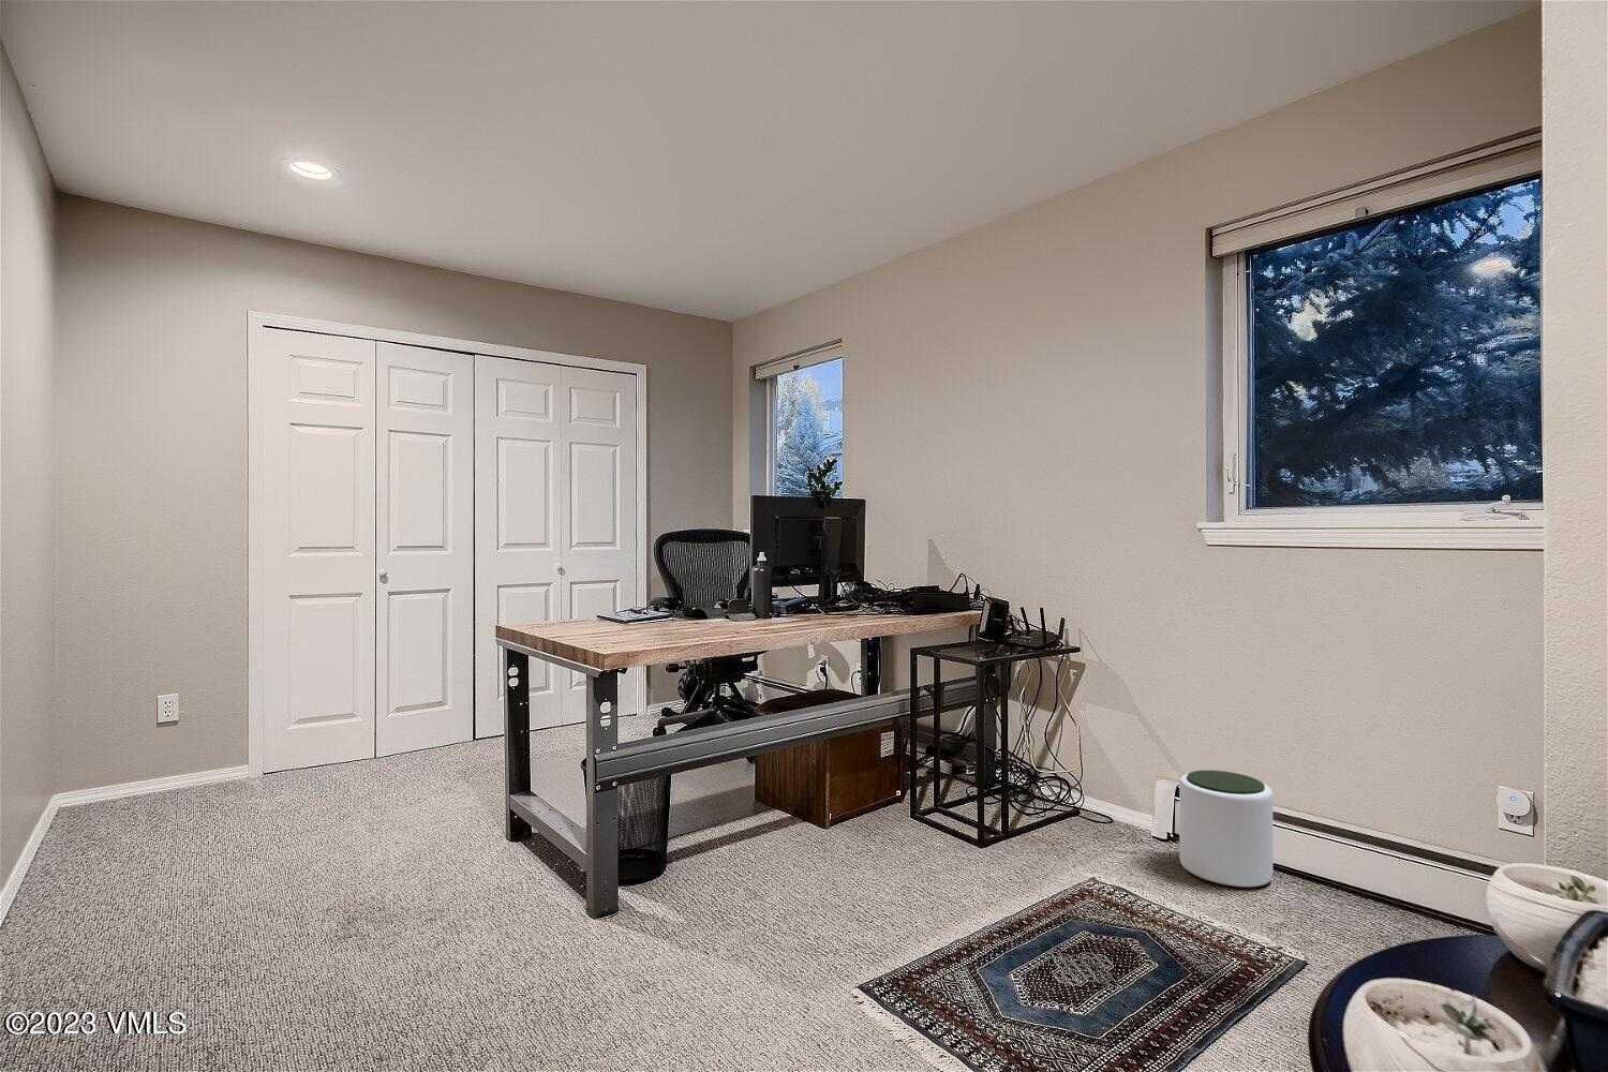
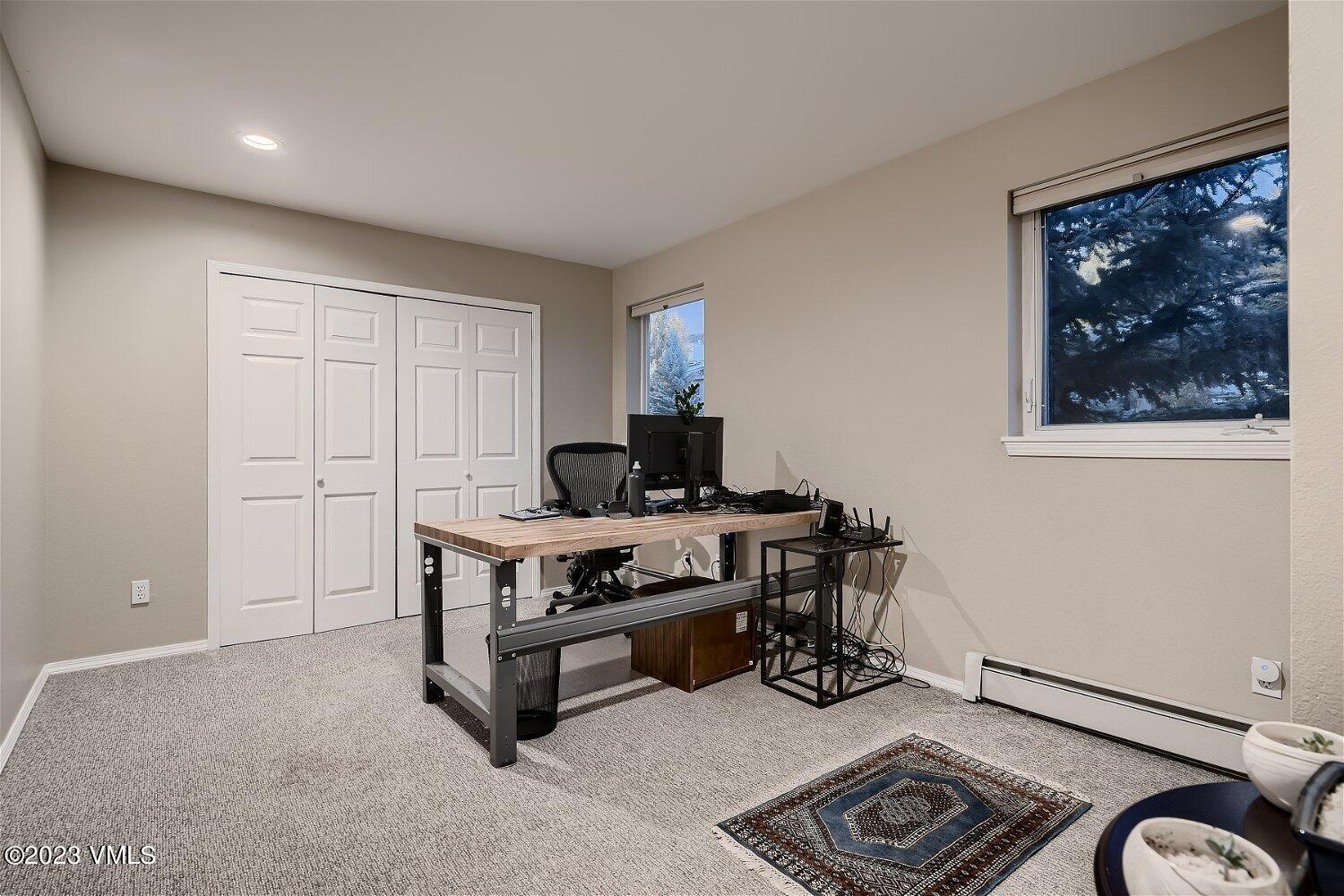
- plant pot [1178,769,1273,889]
